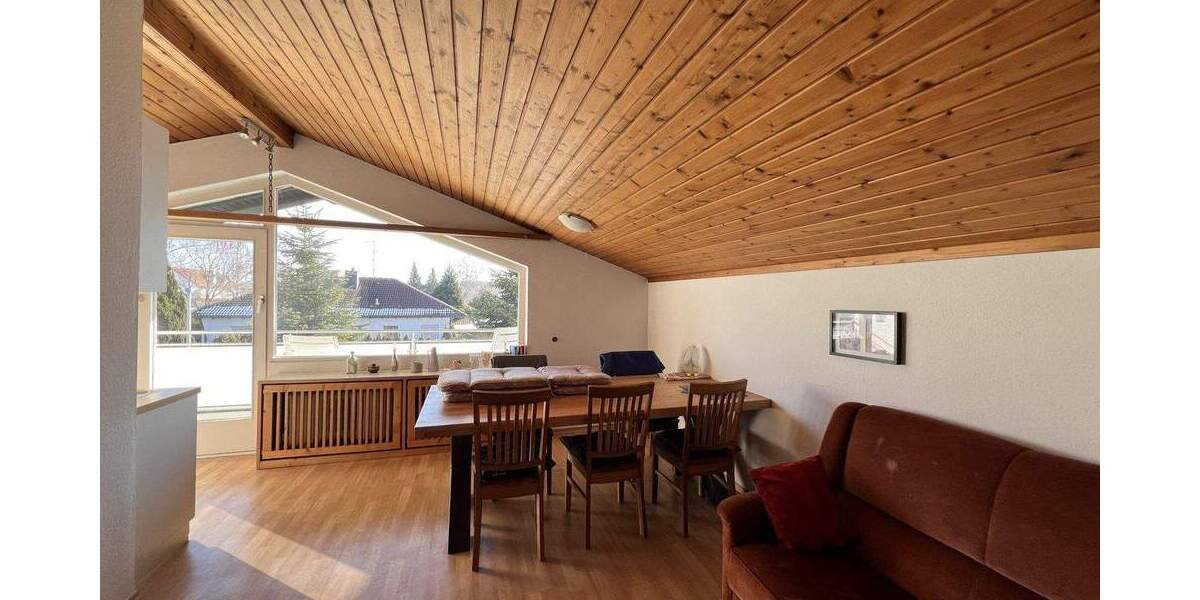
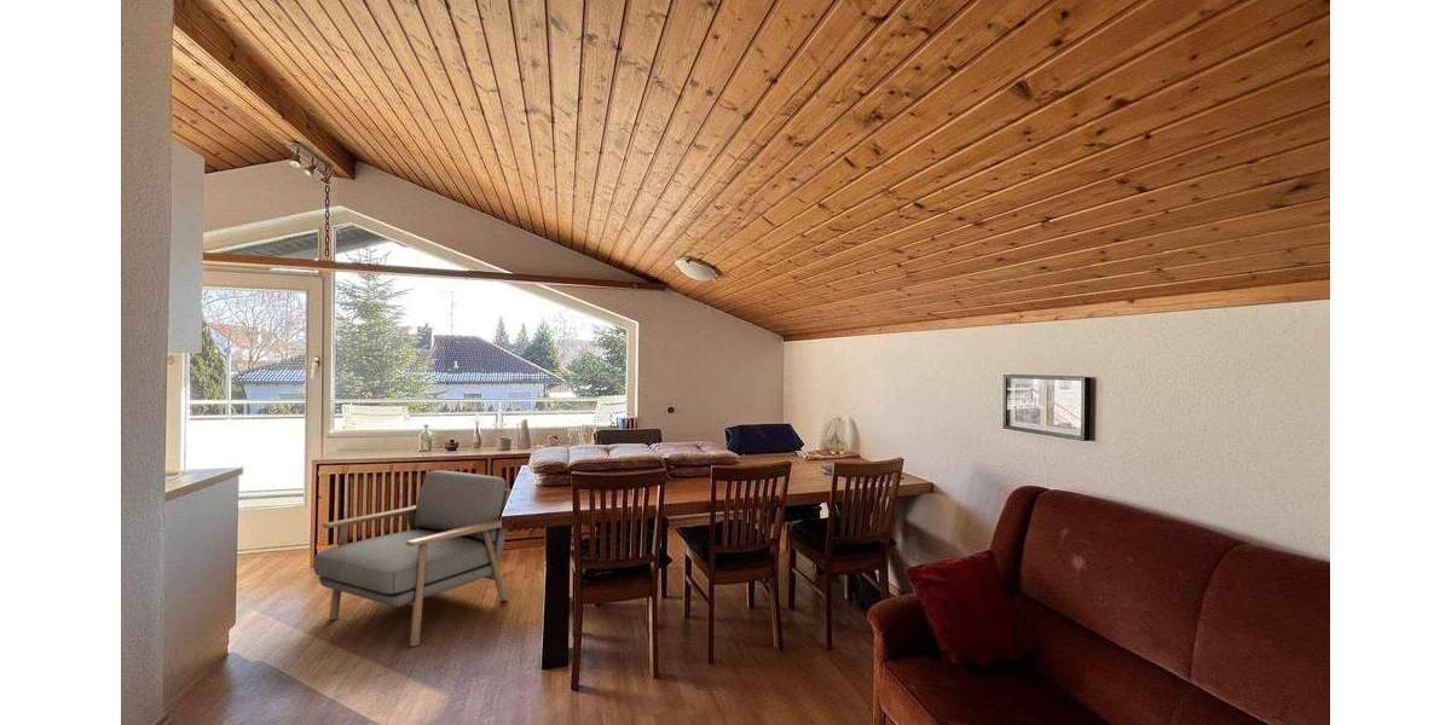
+ armchair [313,469,513,648]
